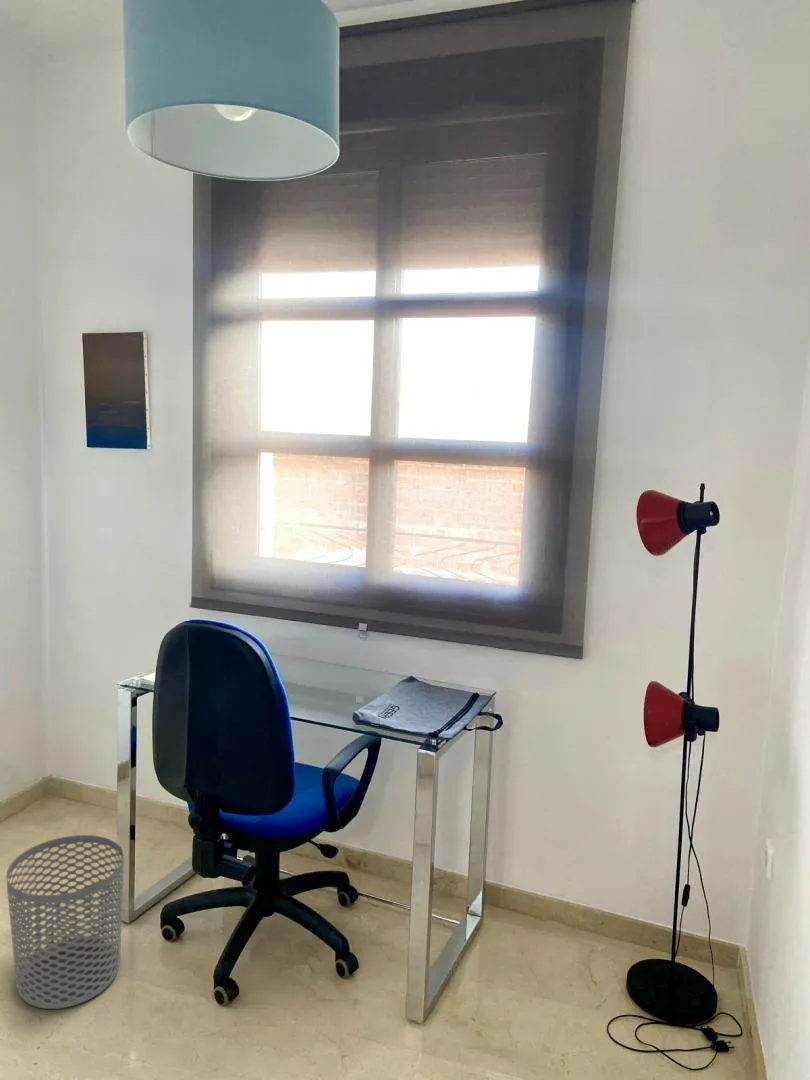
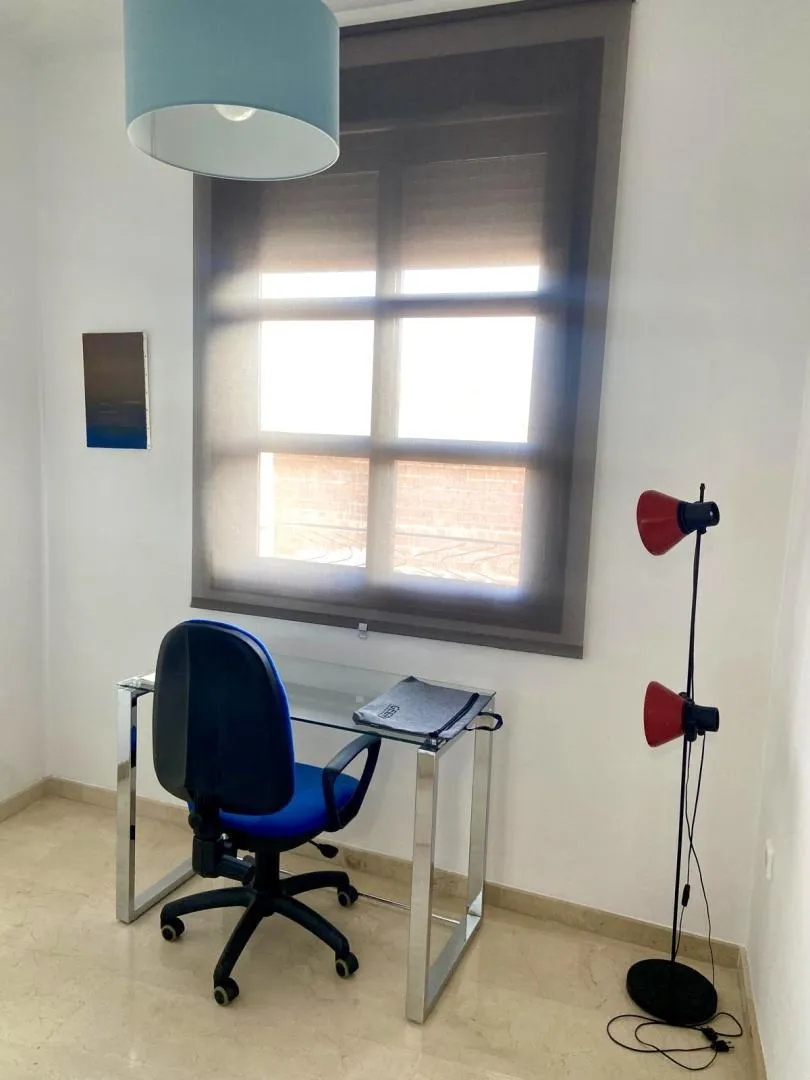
- waste bin [6,834,125,1010]
